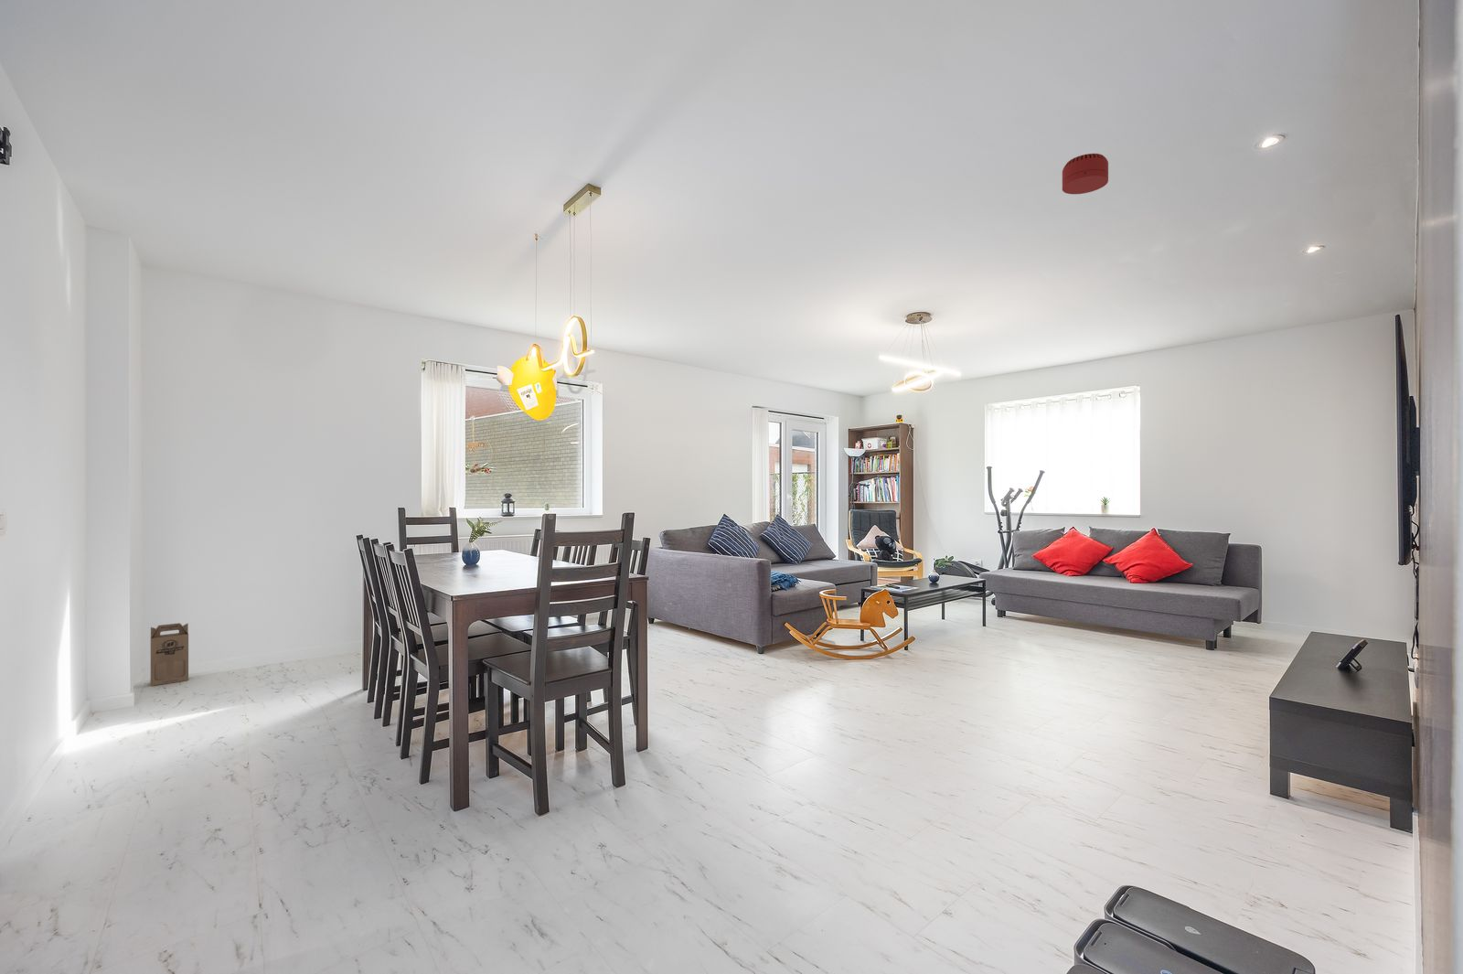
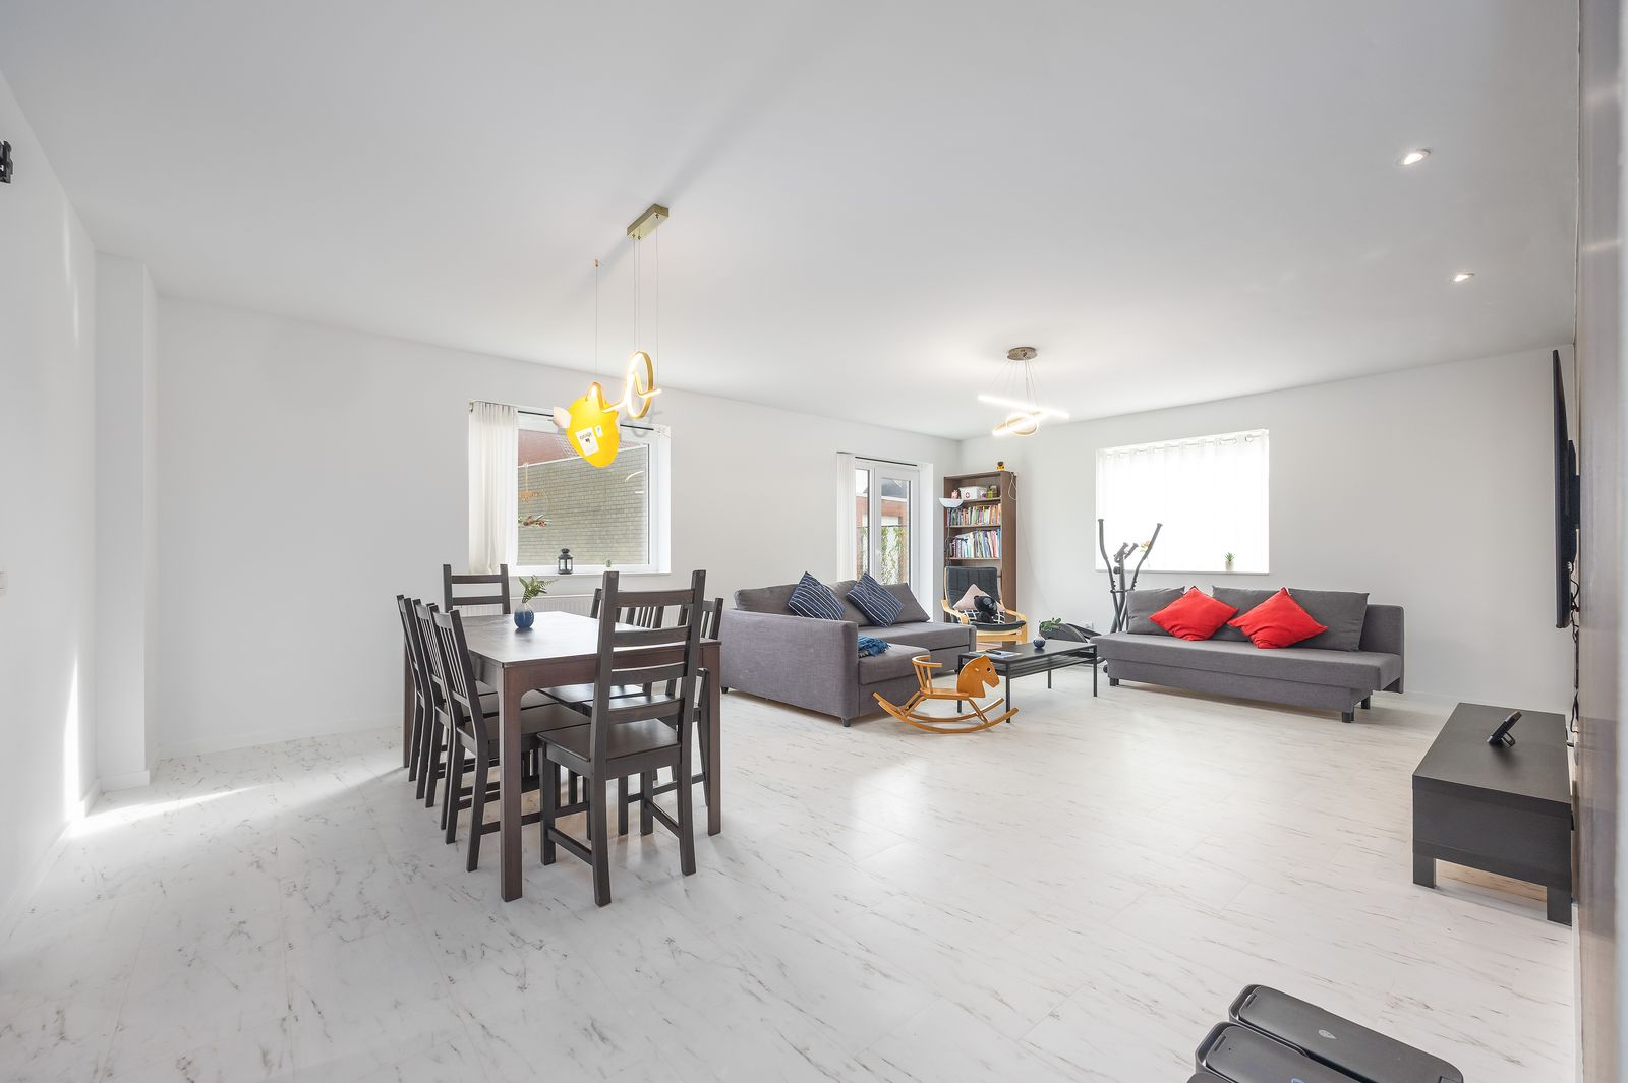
- smoke detector [1062,152,1109,195]
- cardboard box [150,622,189,687]
